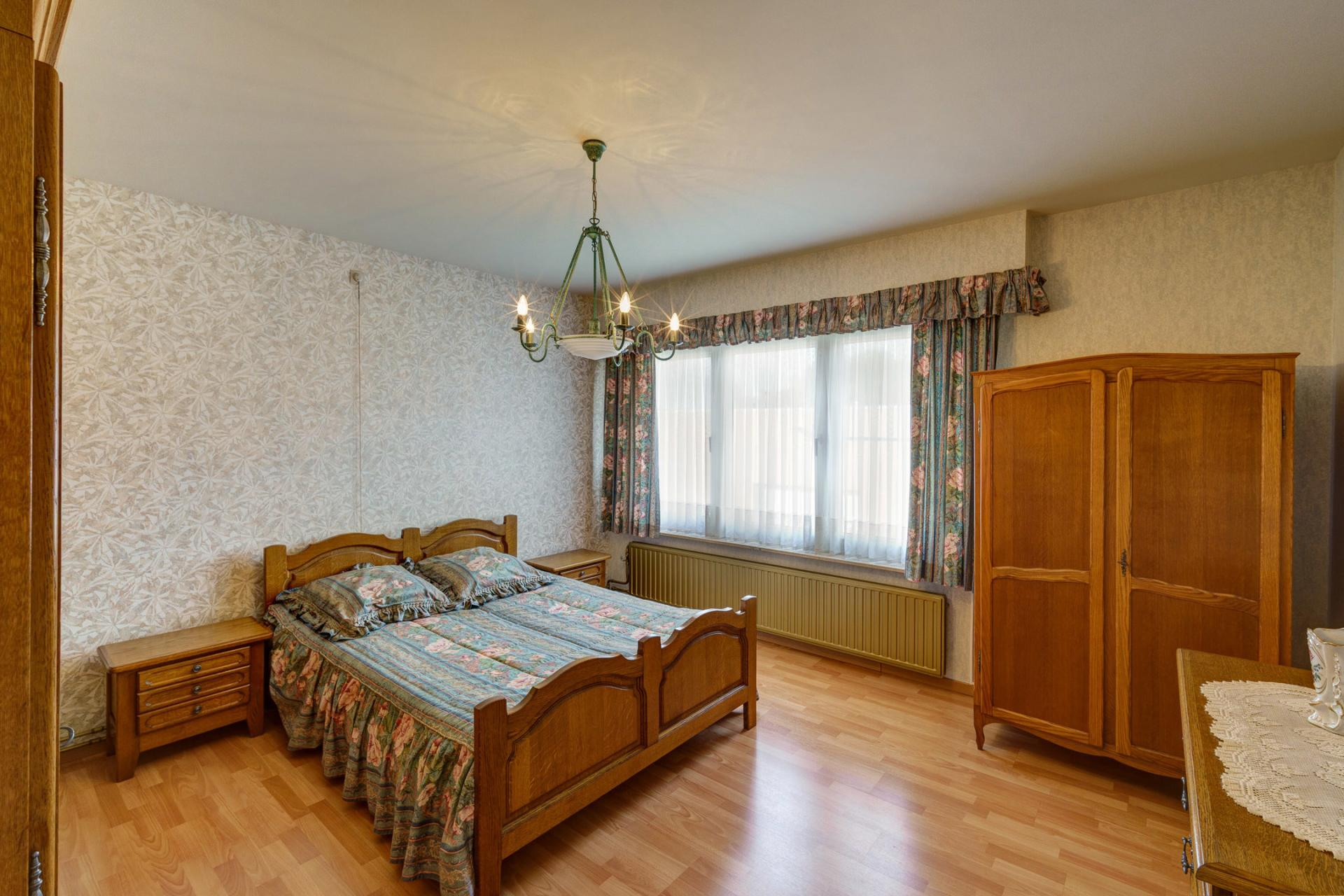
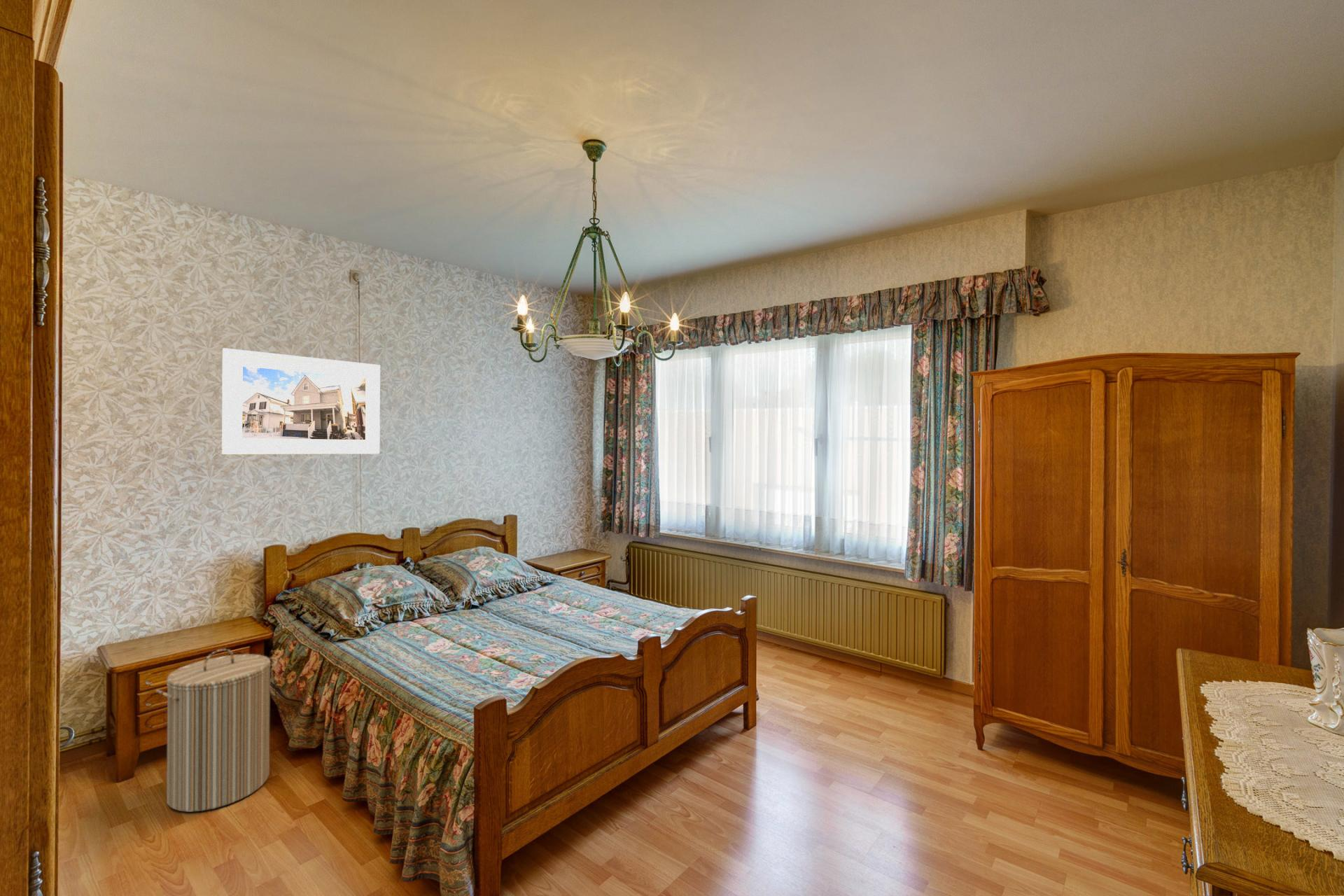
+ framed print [221,347,381,455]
+ laundry hamper [155,648,278,813]
